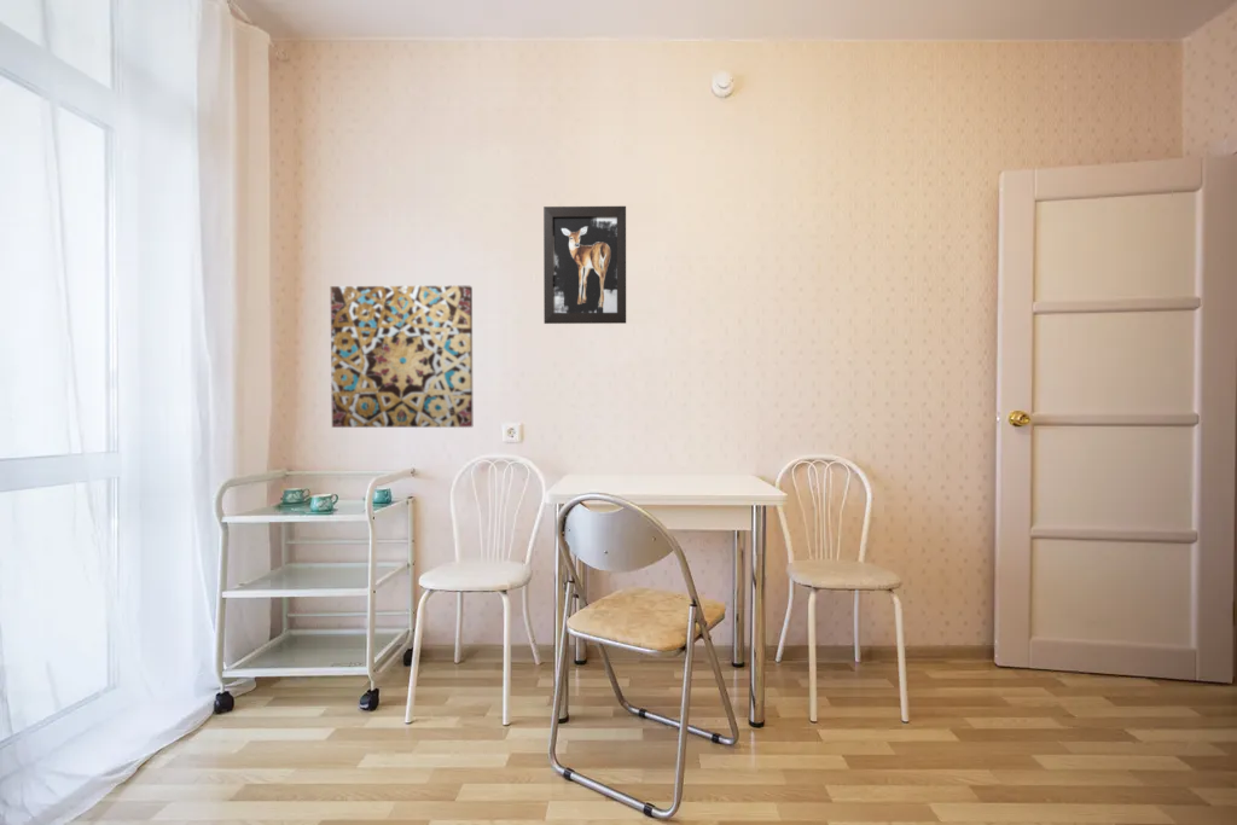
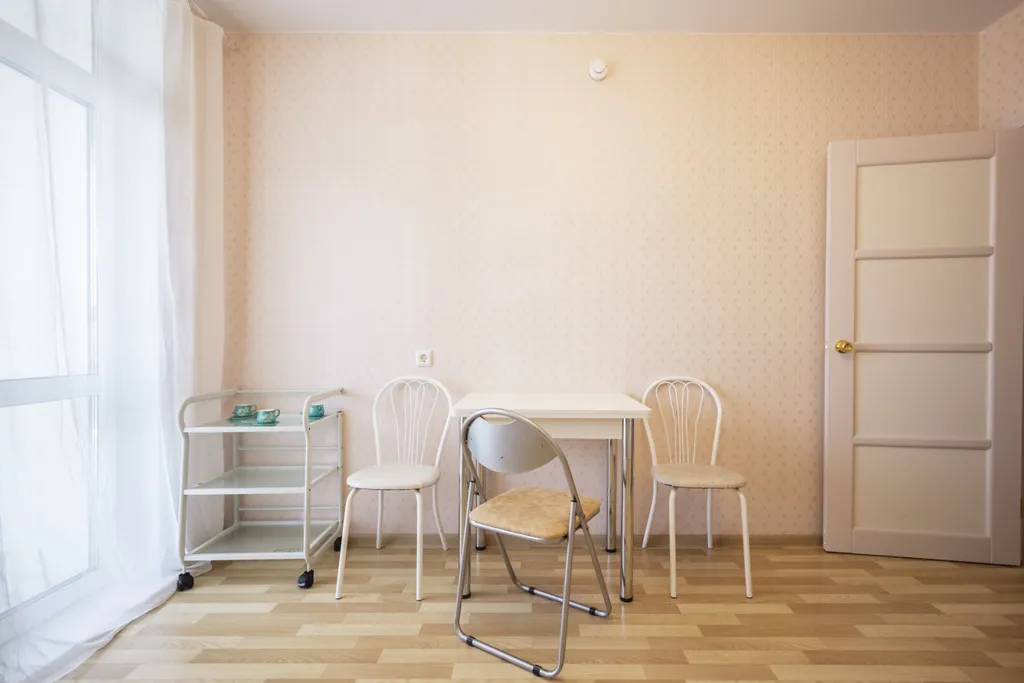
- wall art [330,285,474,429]
- wall art [542,205,627,325]
